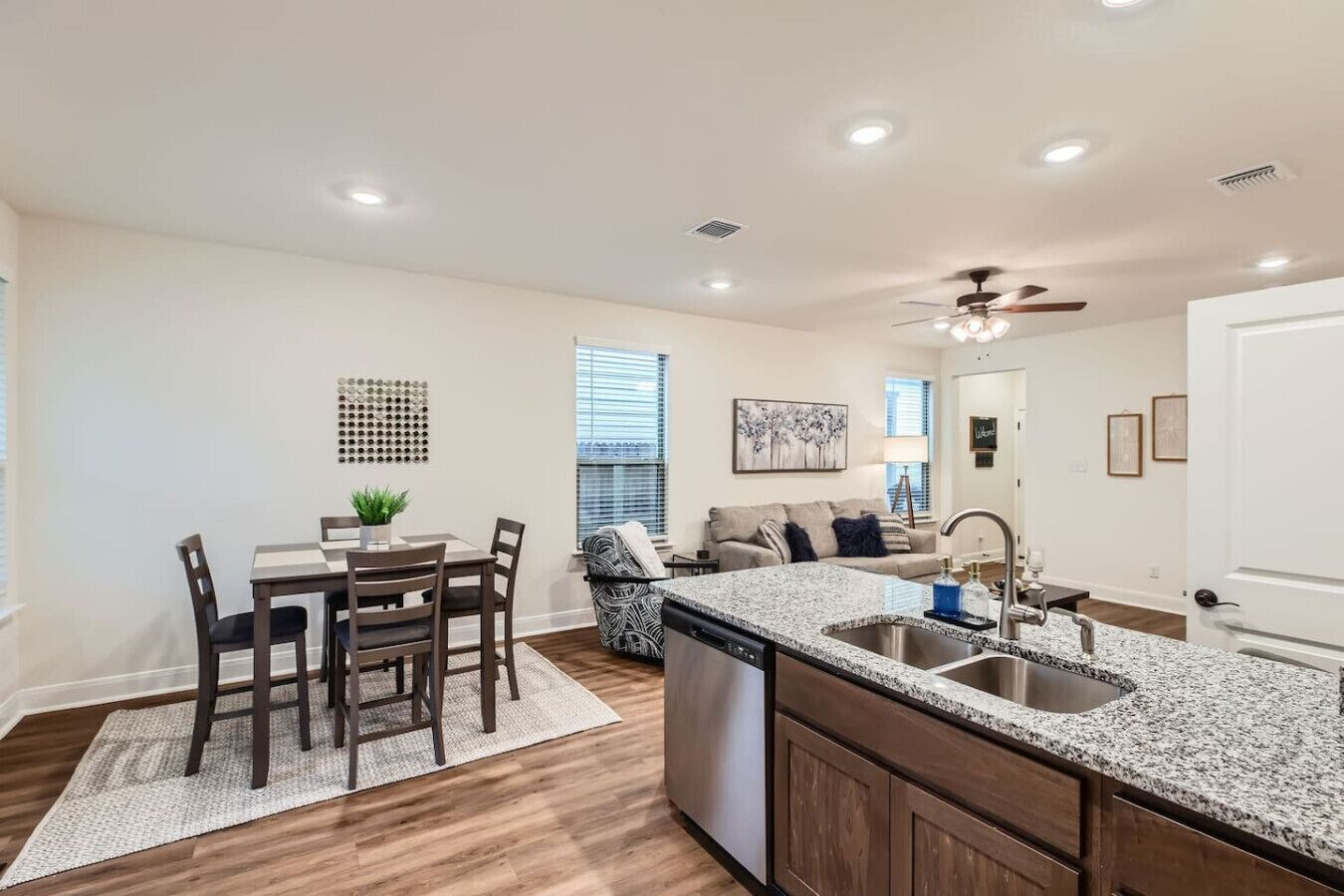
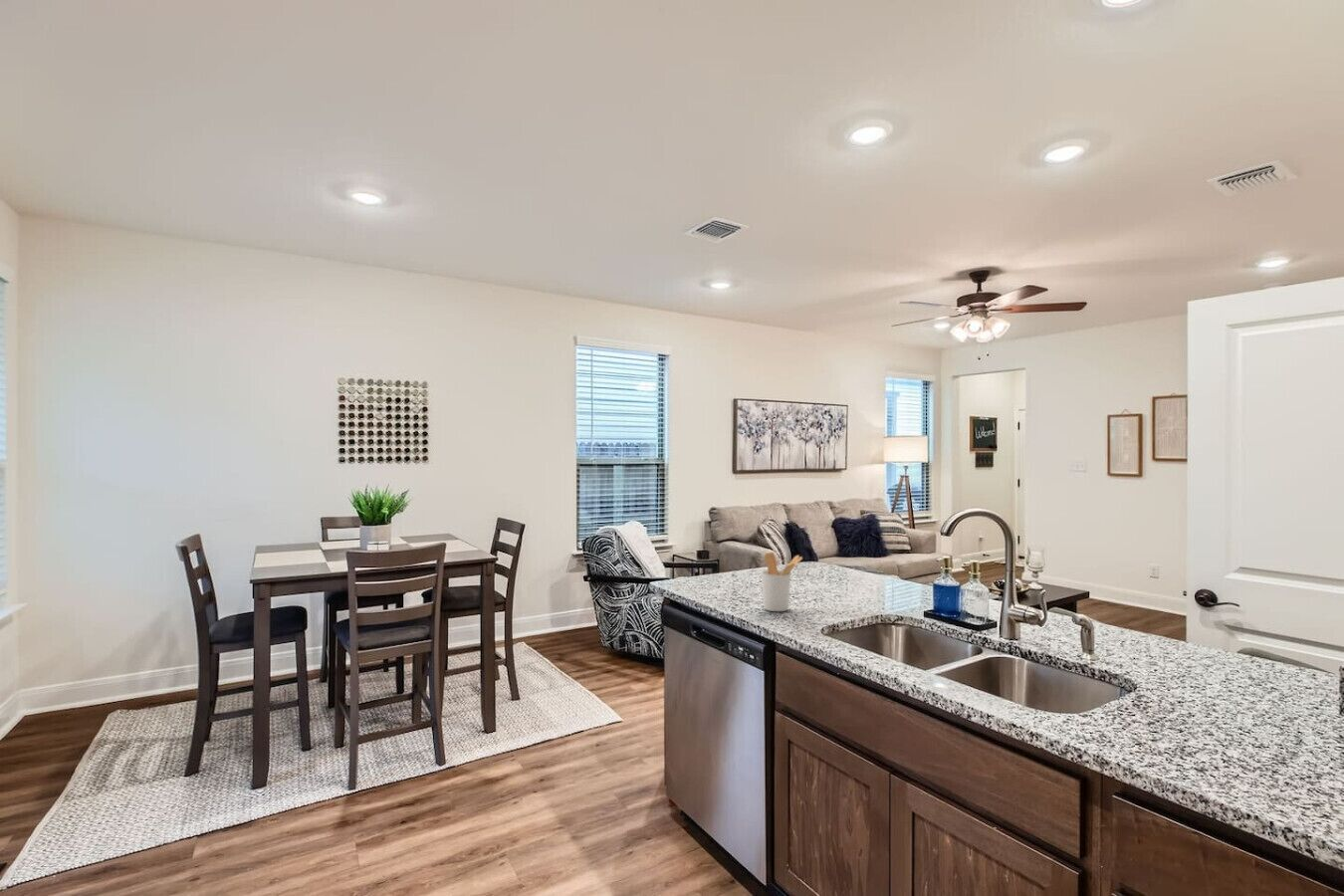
+ utensil holder [761,552,803,612]
